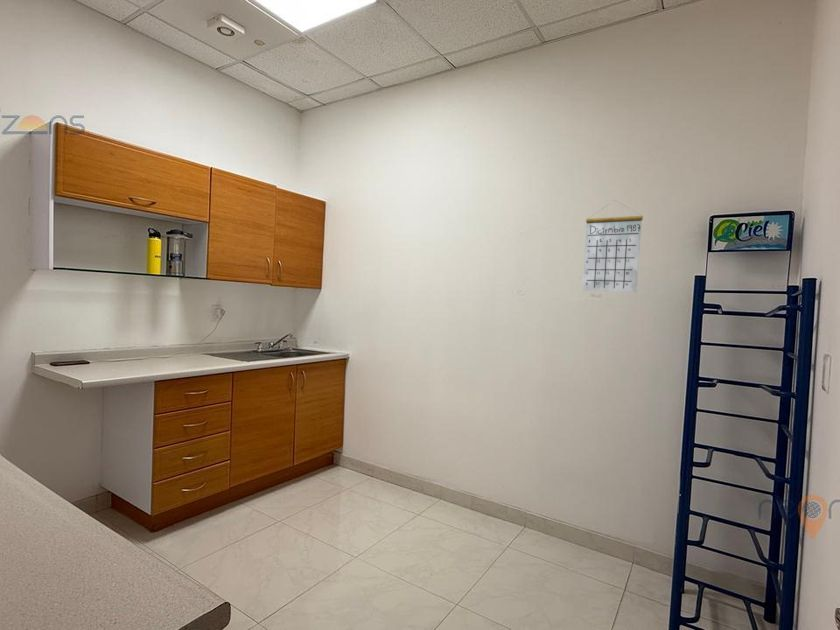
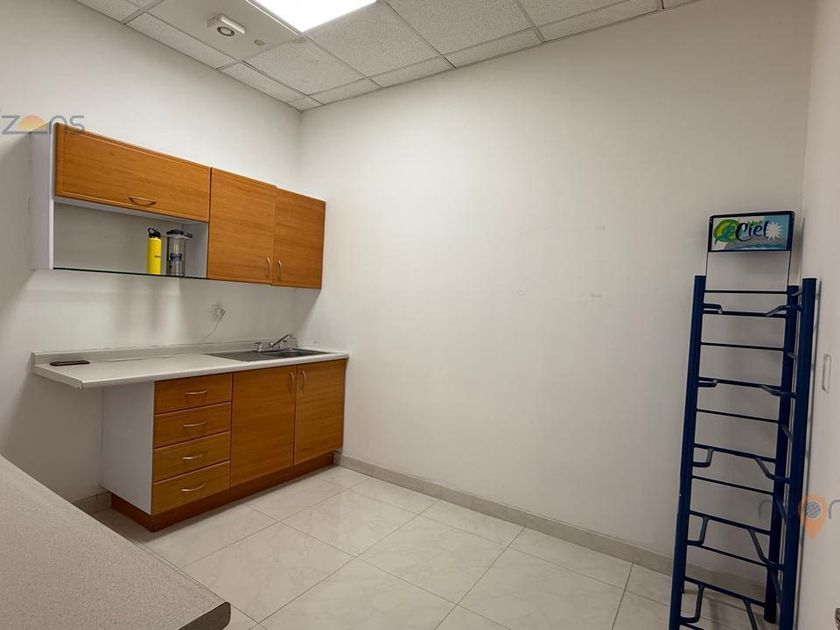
- calendar [581,199,644,293]
